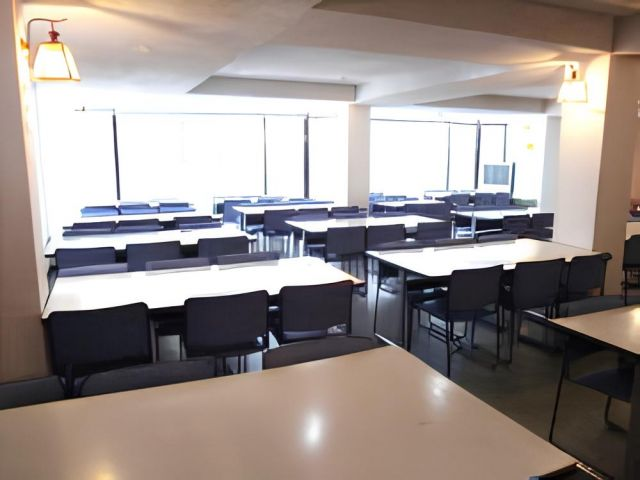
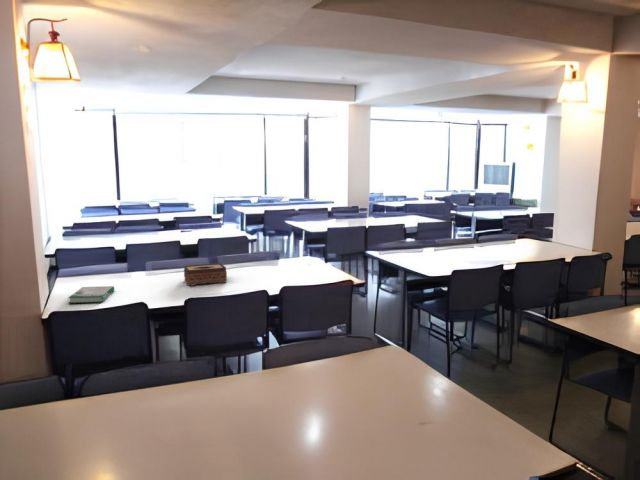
+ book [67,285,115,304]
+ tissue box [183,262,228,287]
